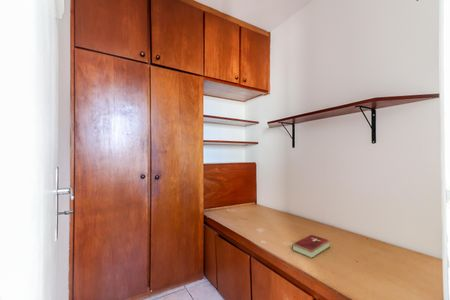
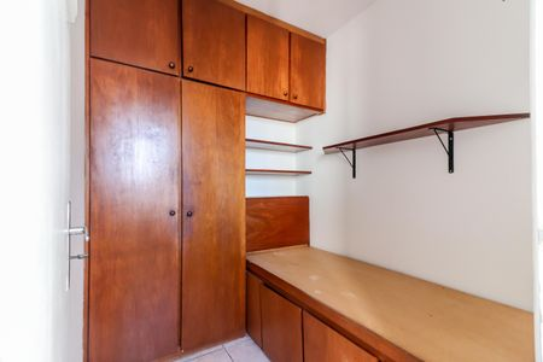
- hardcover book [291,233,331,259]
